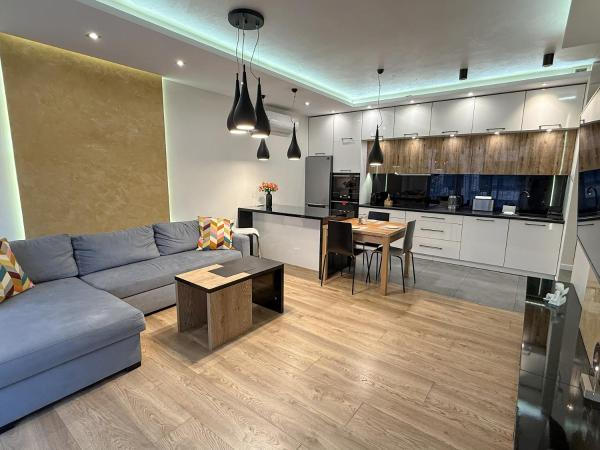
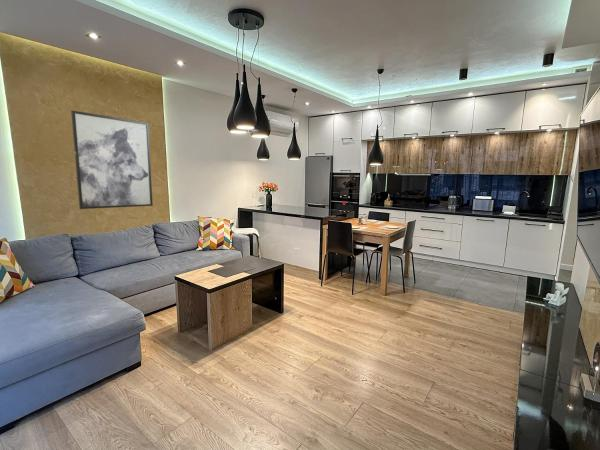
+ wall art [70,110,154,210]
